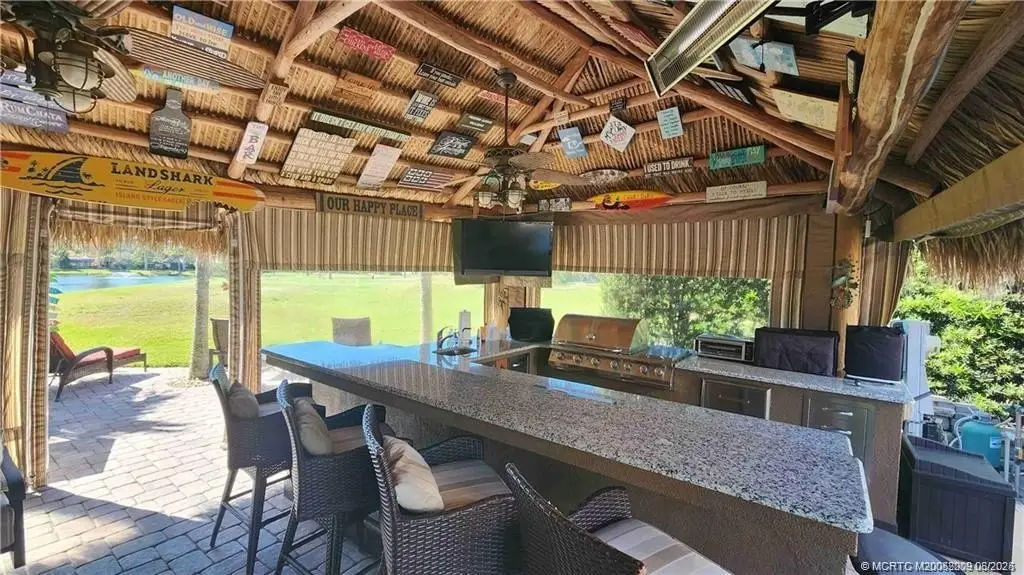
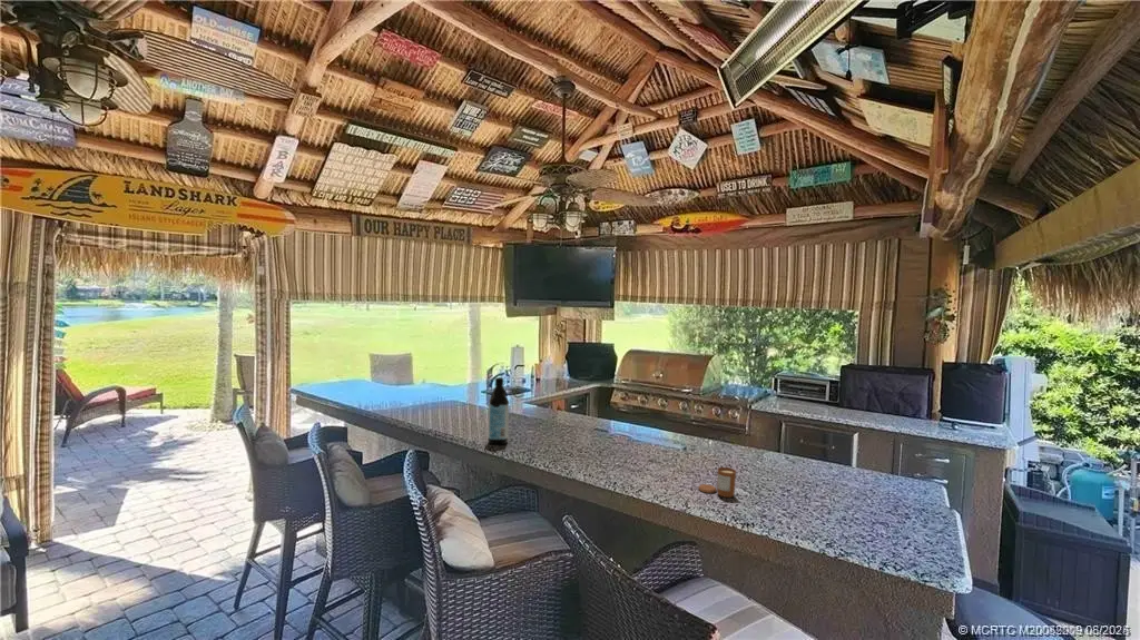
+ water bottle [487,376,510,445]
+ candle [697,466,737,499]
